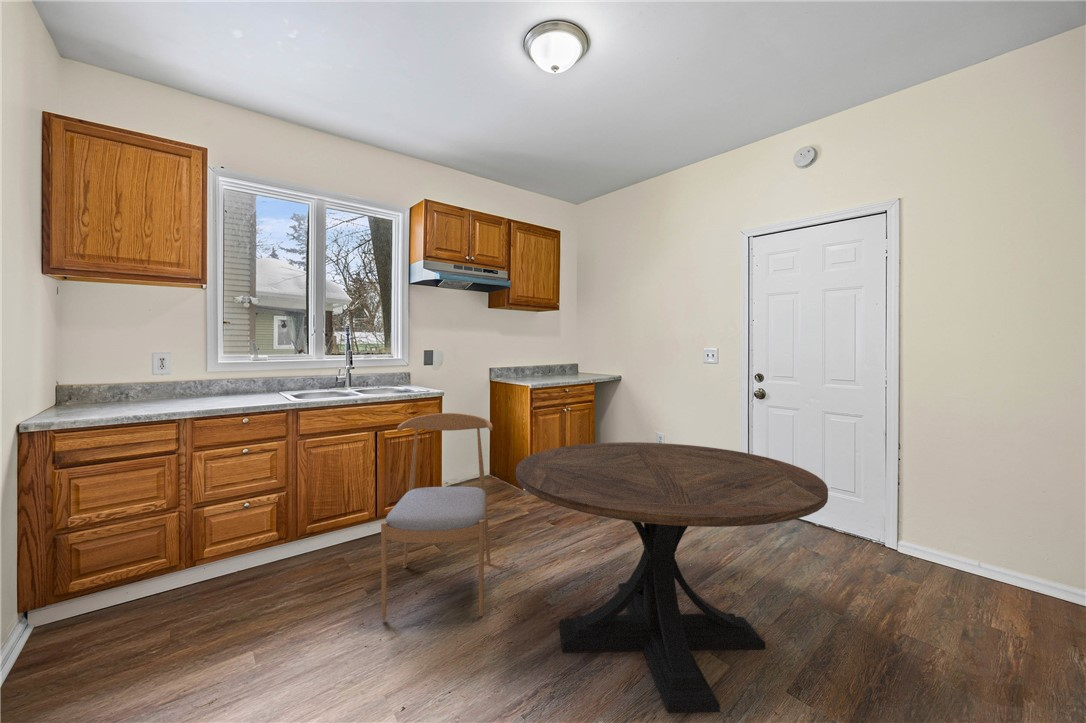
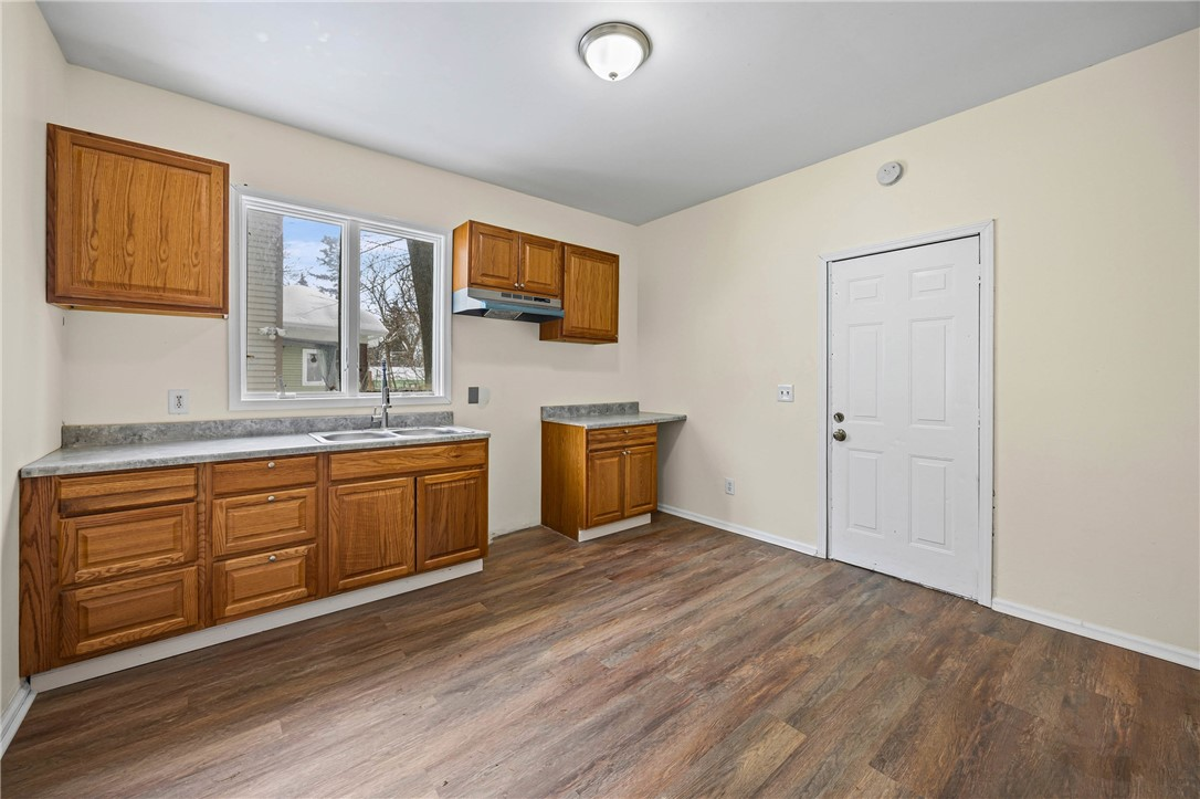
- dining chair [380,412,494,620]
- round table [515,441,829,714]
